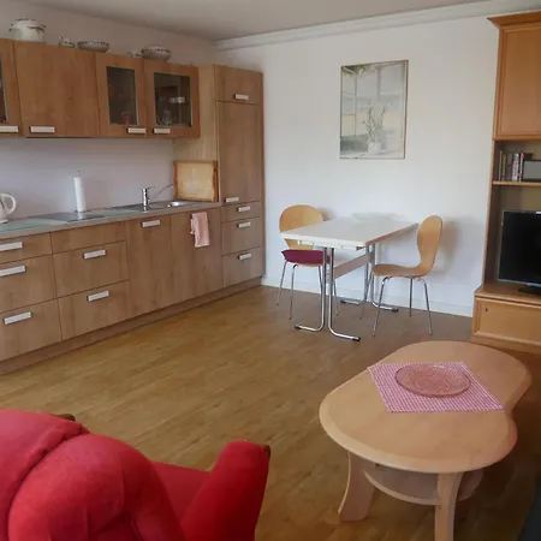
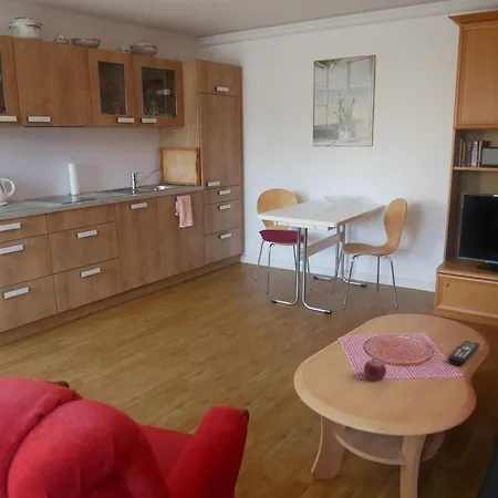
+ remote control [447,340,480,366]
+ fruit [363,357,387,382]
